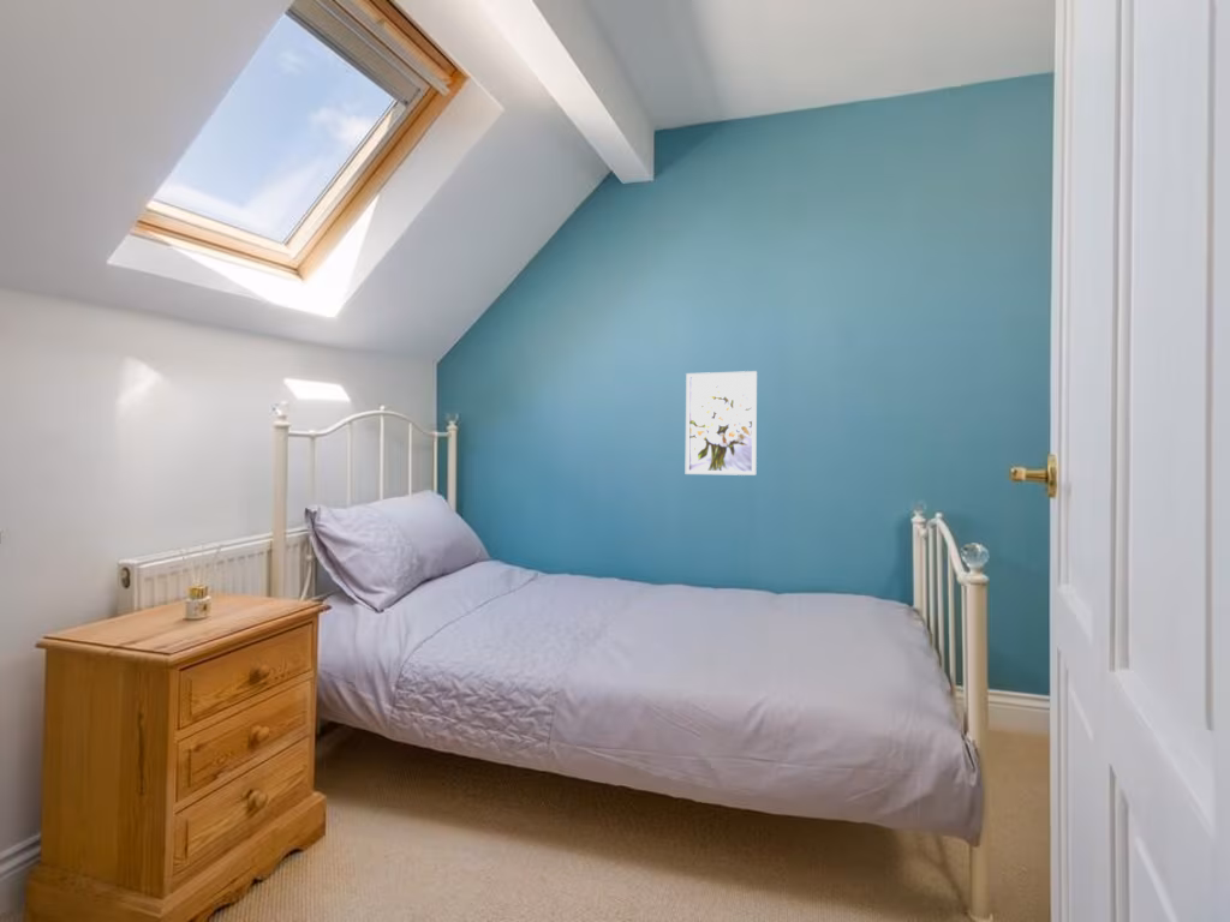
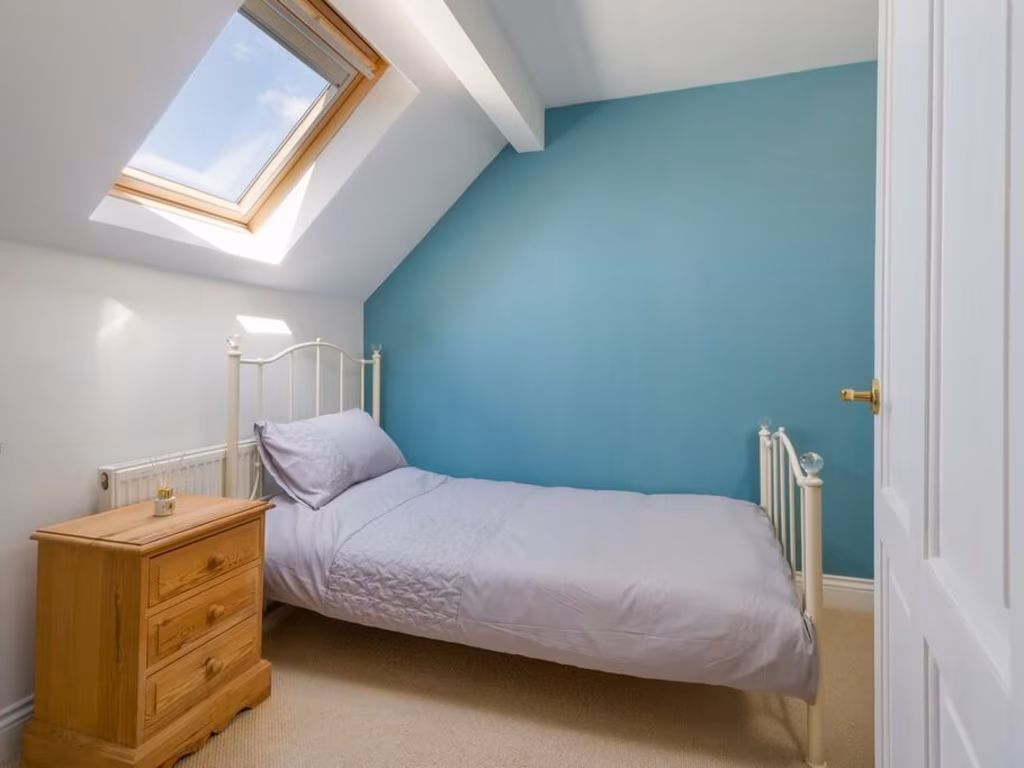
- wall art [685,370,758,477]
